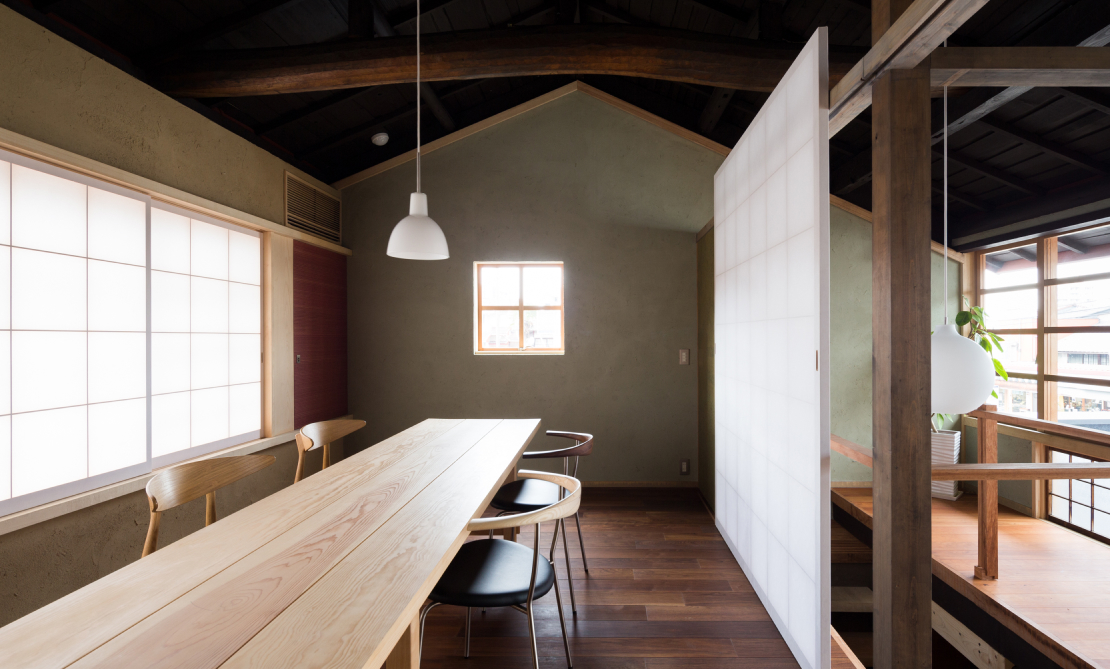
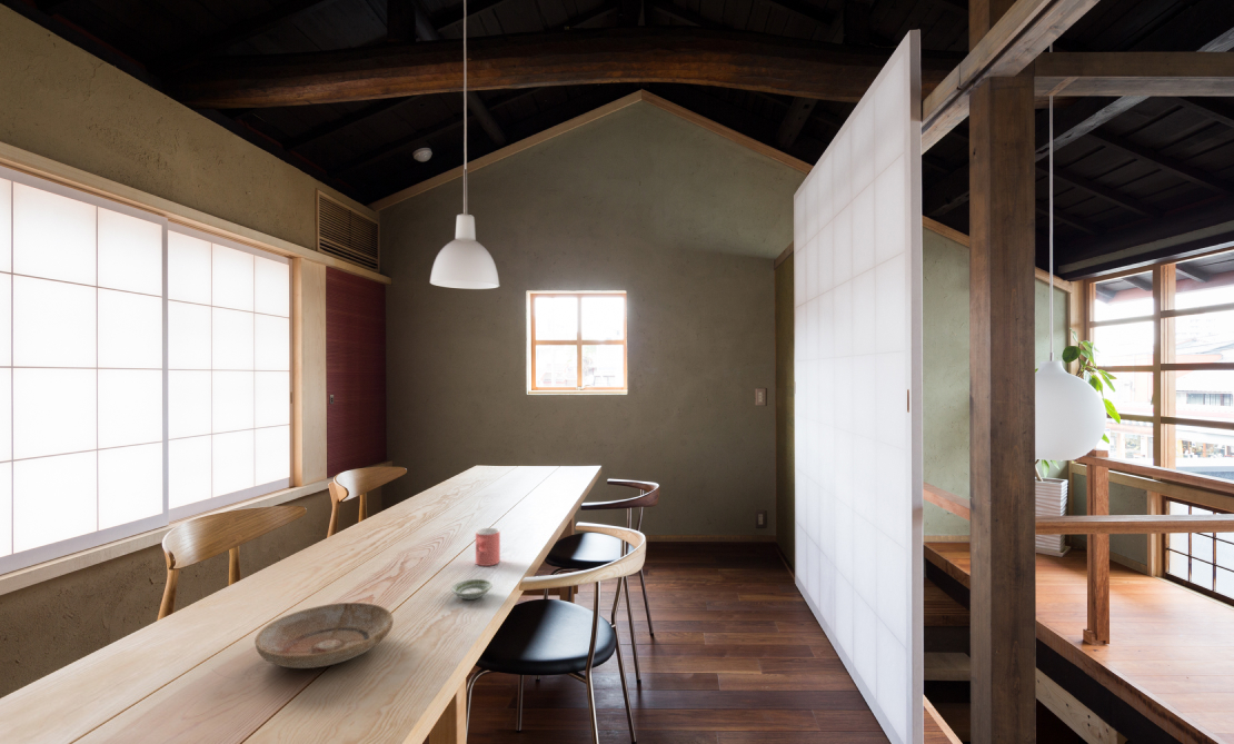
+ ceramic bowl [253,602,395,669]
+ cup [475,527,501,567]
+ saucer [450,578,494,601]
